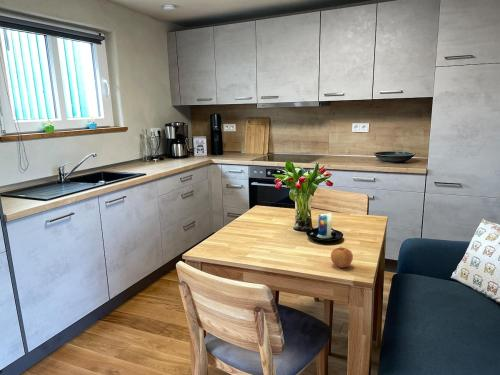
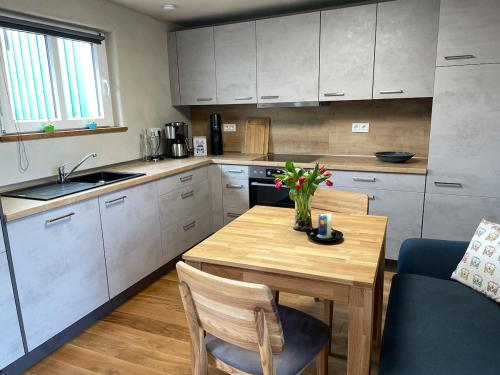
- apple [330,245,354,269]
